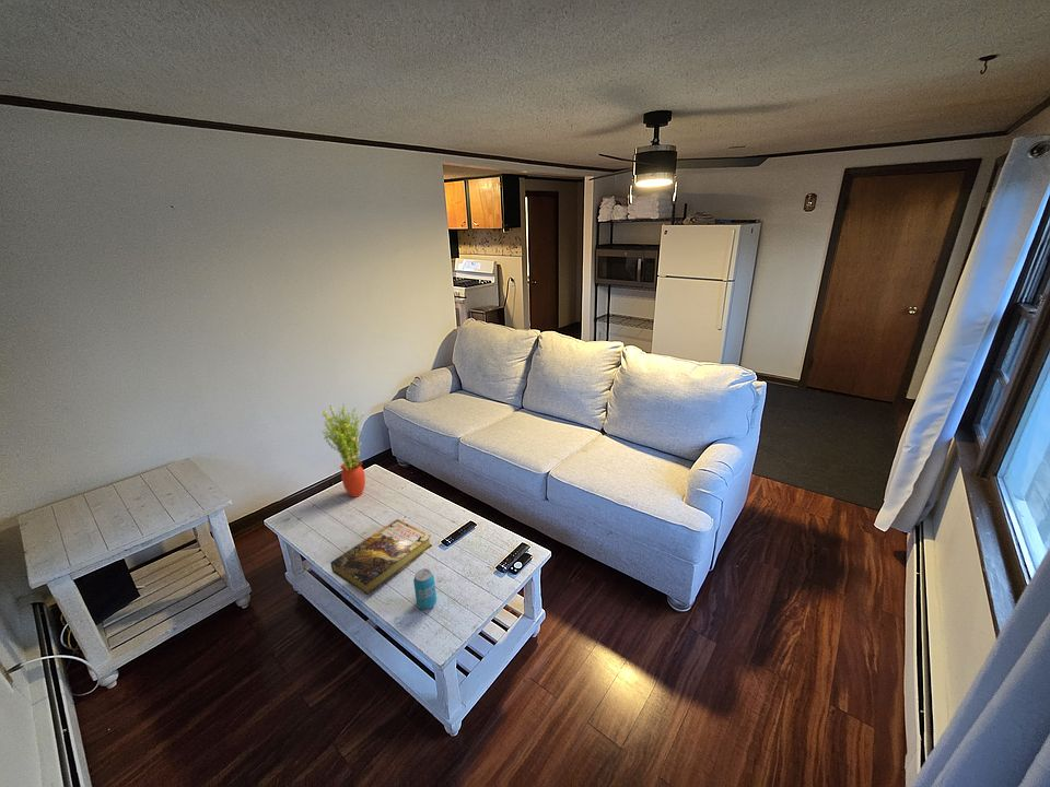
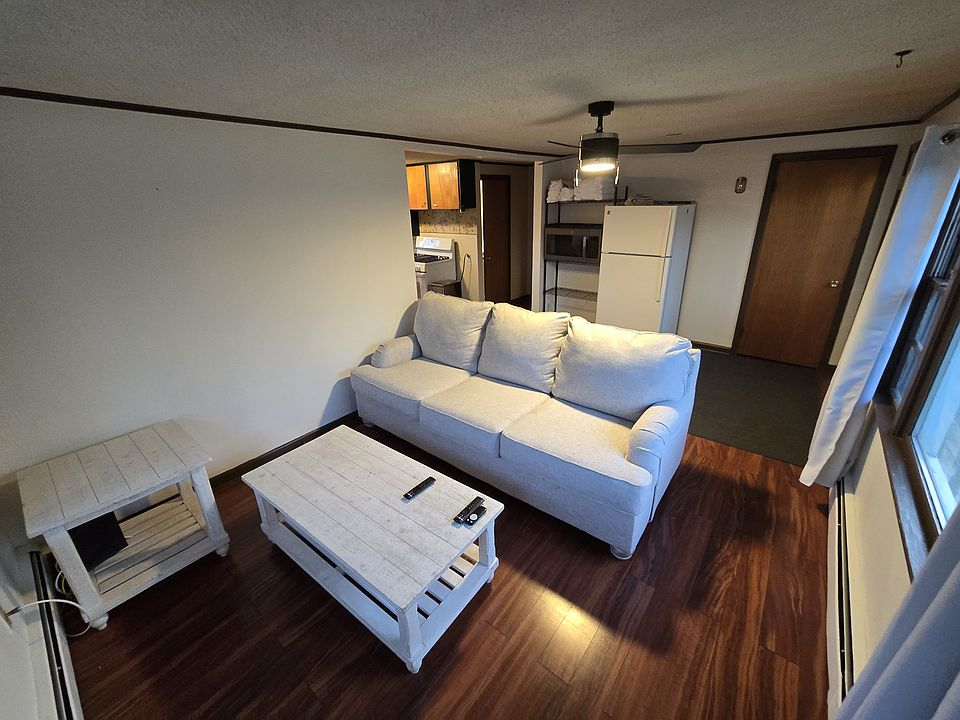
- potted plant [320,402,366,498]
- book [329,518,433,597]
- beverage can [412,568,438,610]
